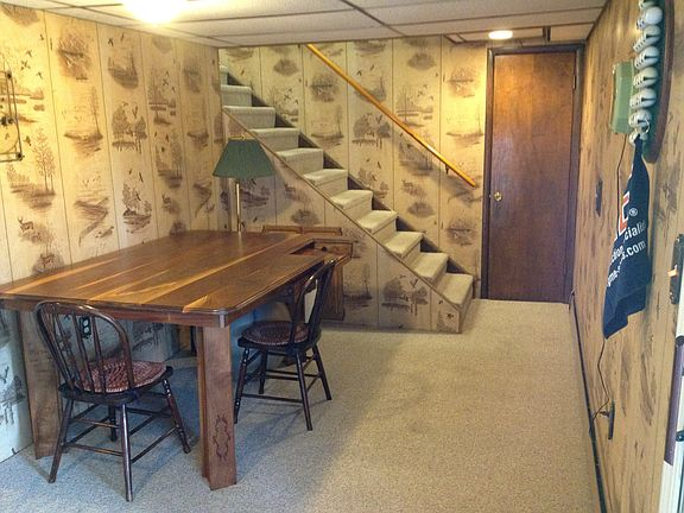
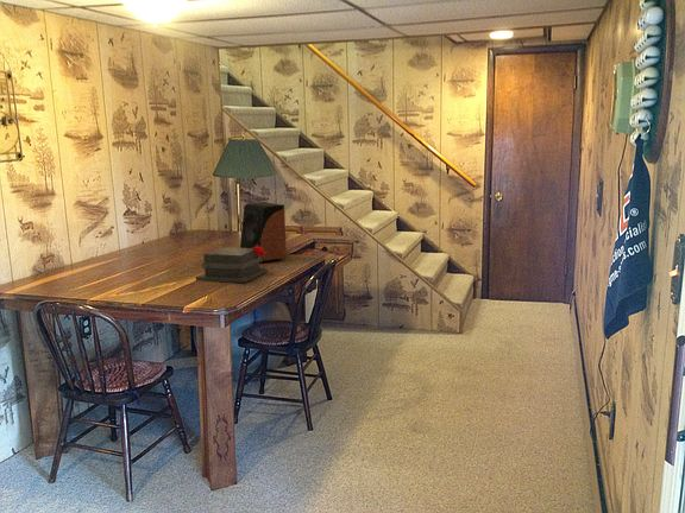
+ book [195,246,269,284]
+ speaker [239,201,288,264]
